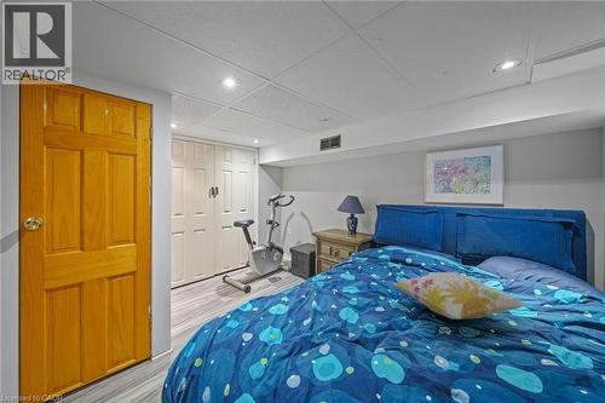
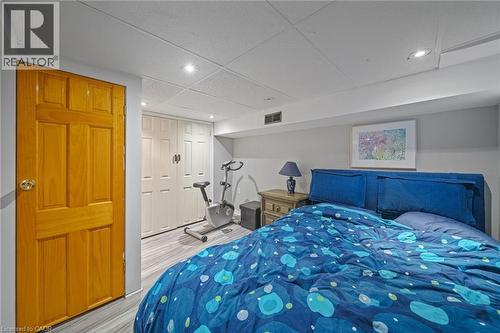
- decorative pillow [391,271,529,321]
